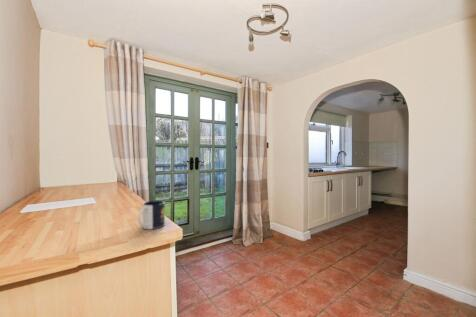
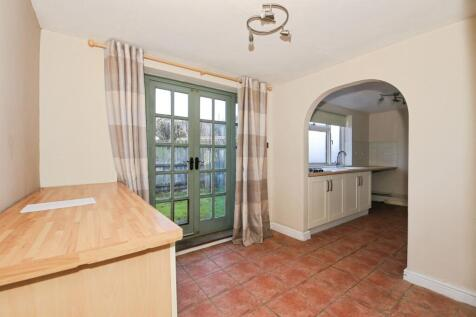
- mug [137,200,166,230]
